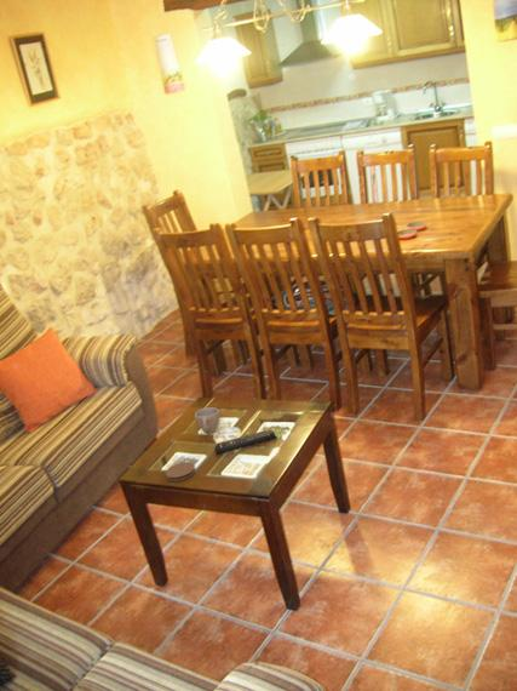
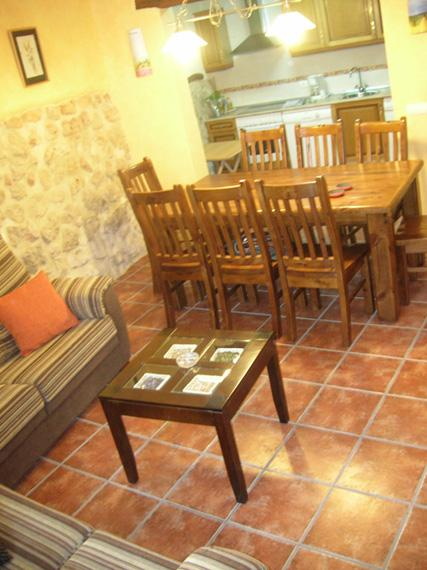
- coaster [165,461,196,482]
- cup [194,406,222,434]
- remote control [213,429,277,456]
